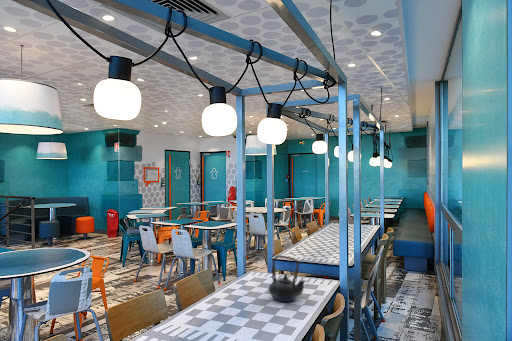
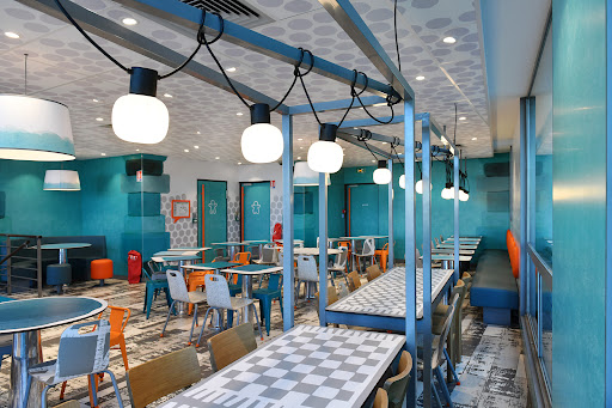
- teapot [268,254,307,303]
